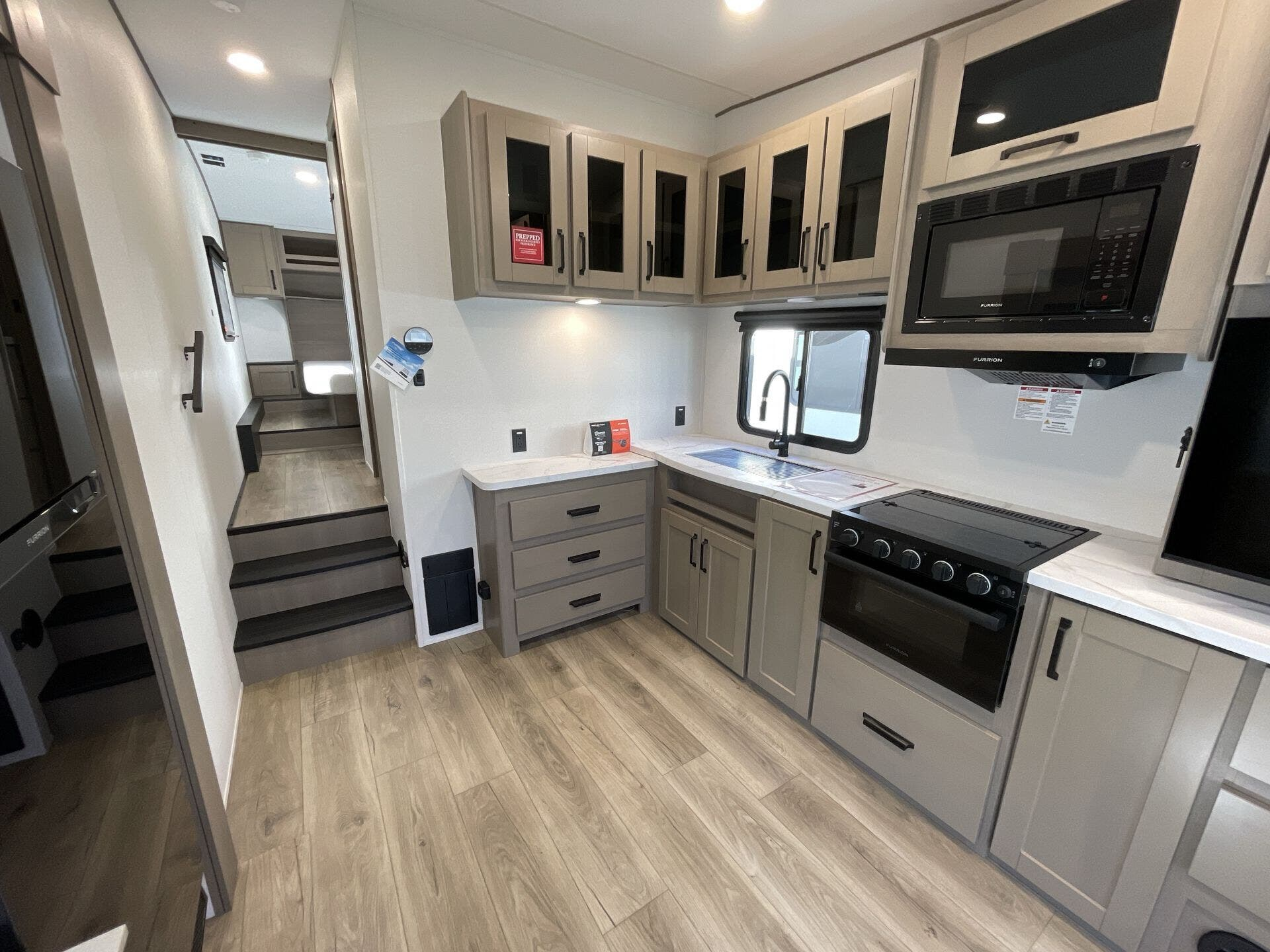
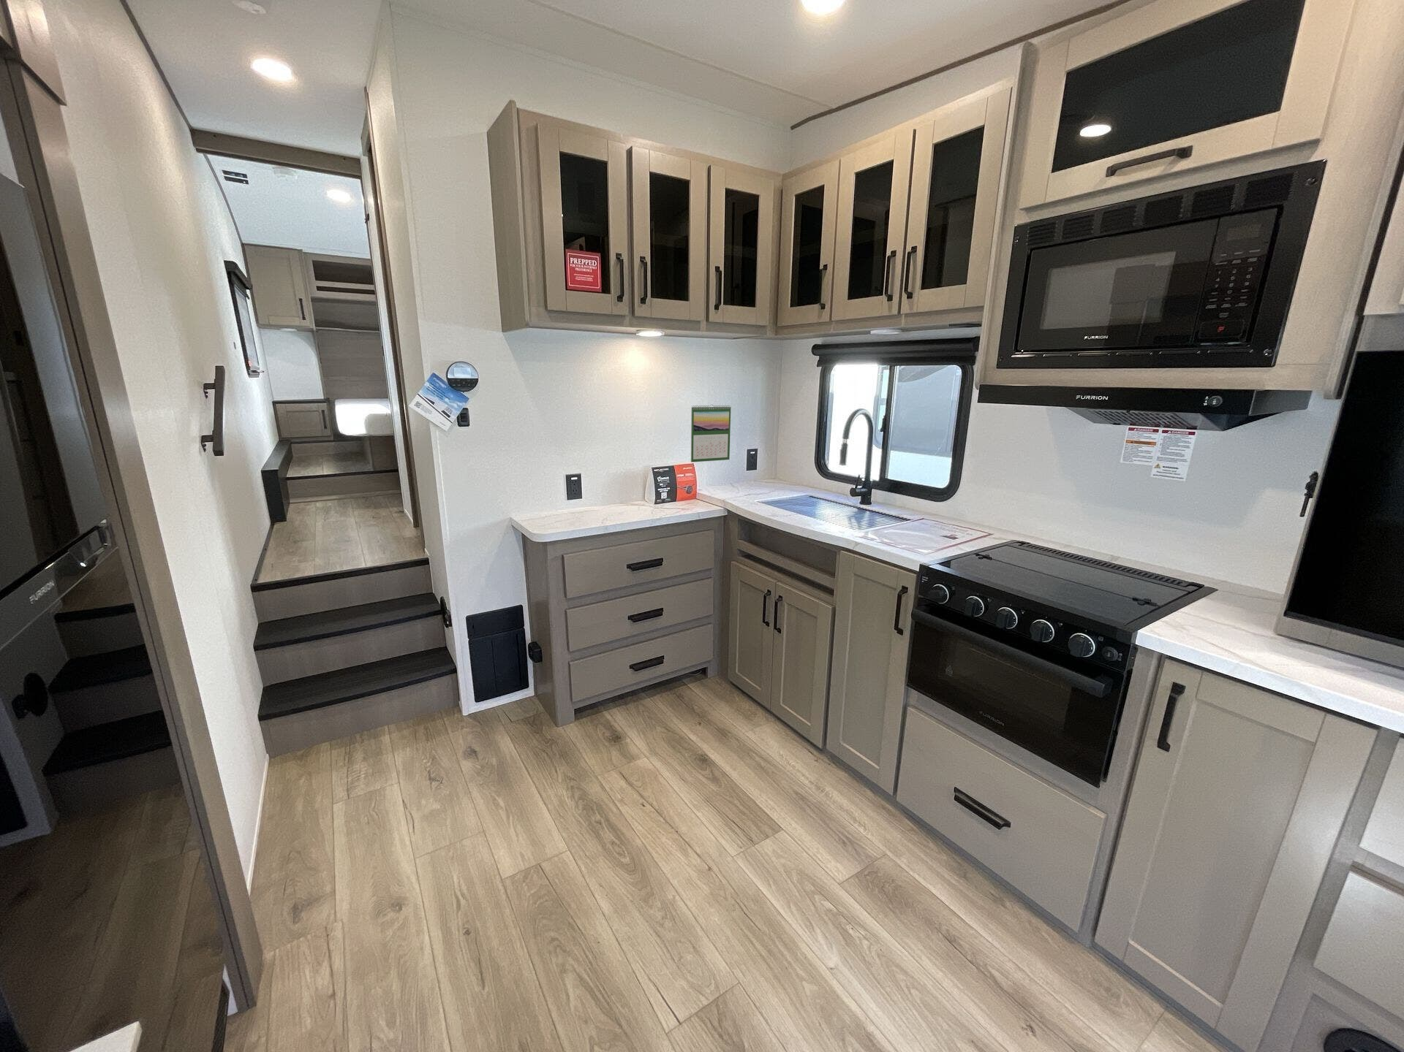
+ calendar [690,404,731,463]
